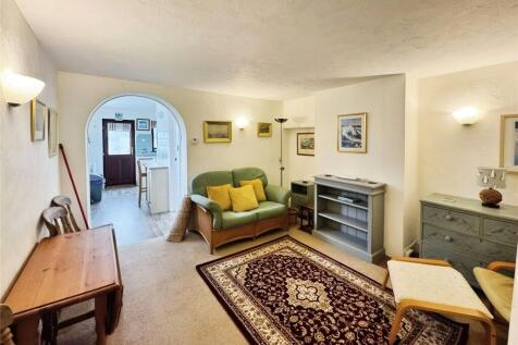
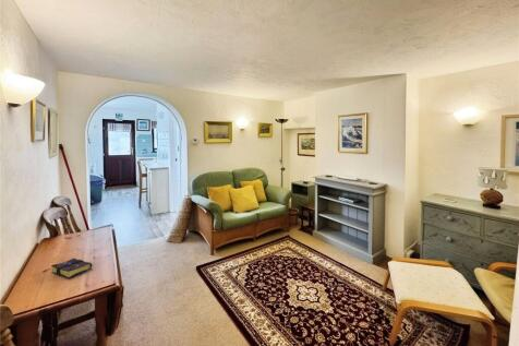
+ book [50,258,94,279]
